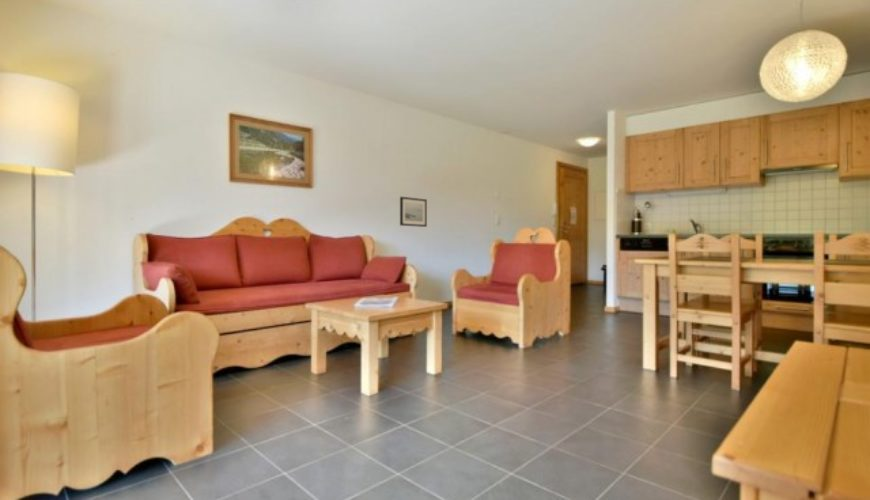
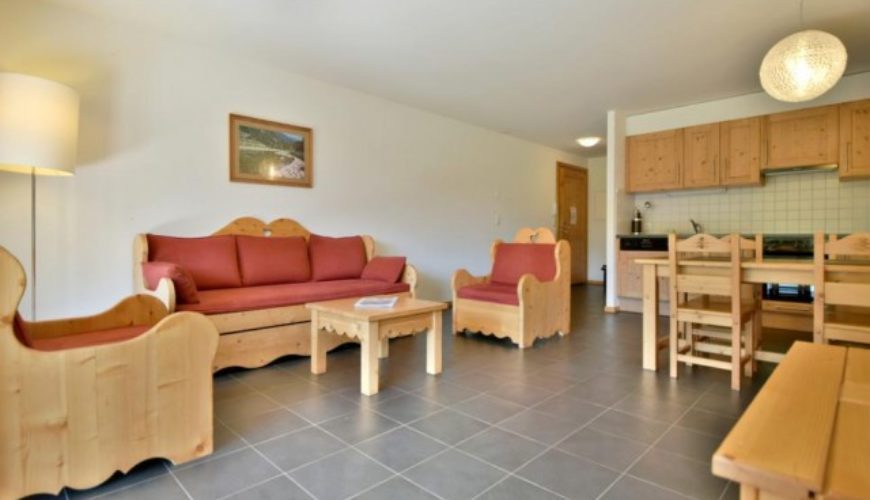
- wall art [399,196,428,228]
